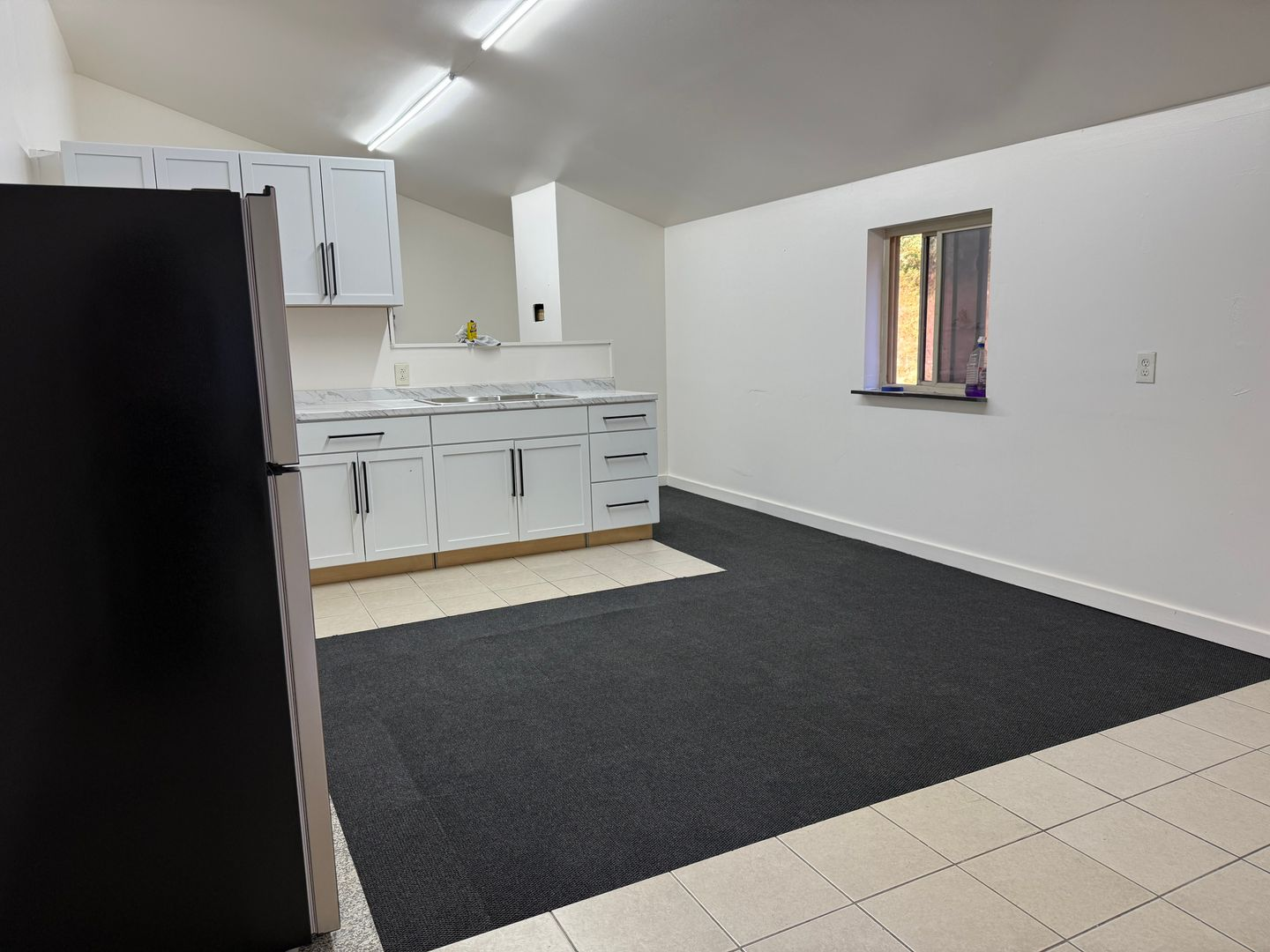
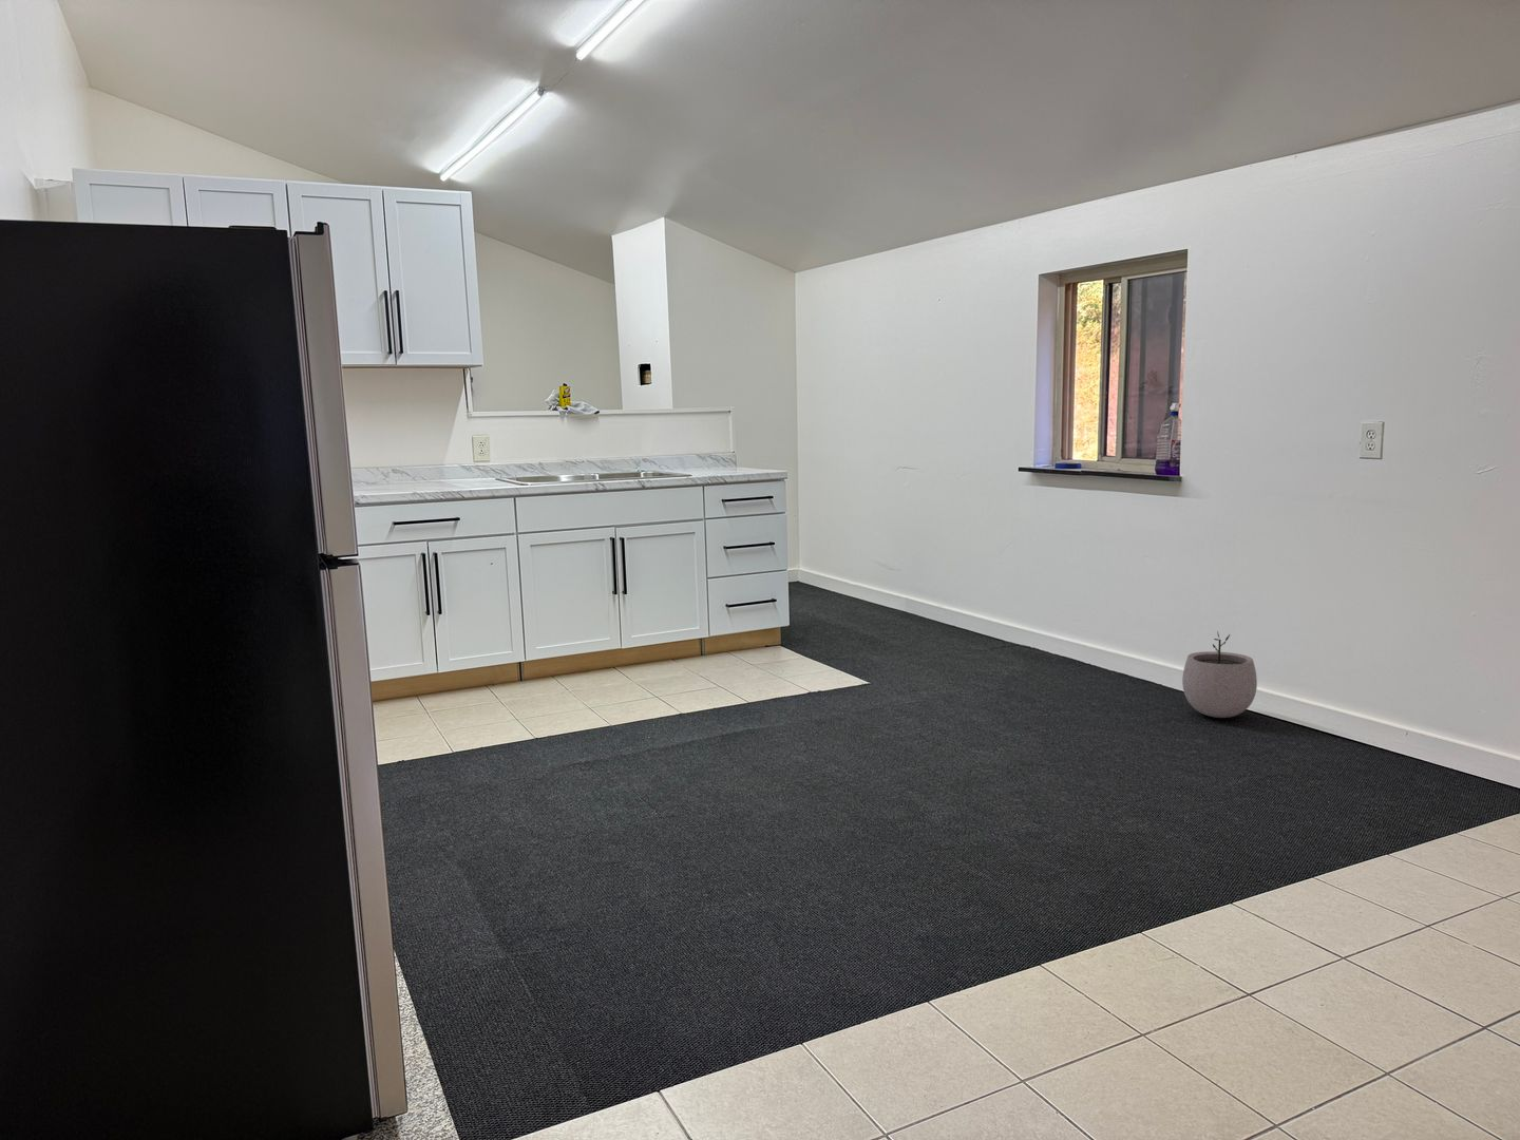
+ plant pot [1181,630,1258,718]
